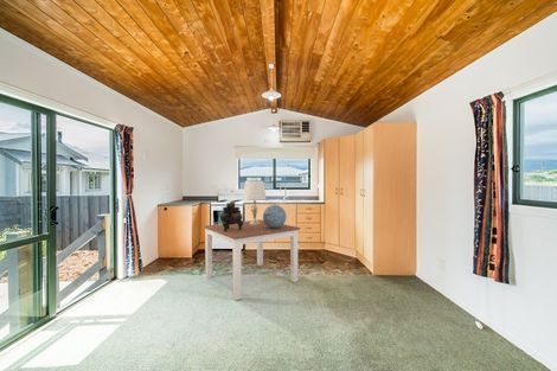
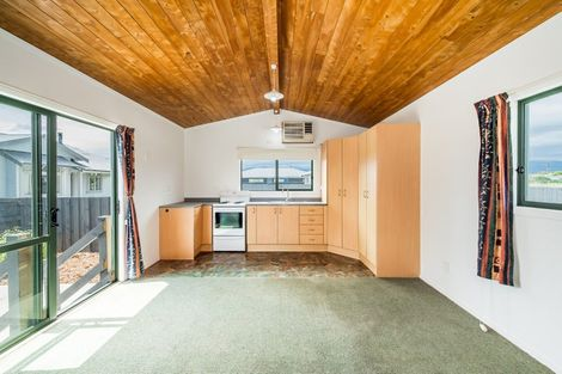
- decorative globe [262,204,288,229]
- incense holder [219,200,244,231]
- lamp [242,180,267,225]
- dining table [201,219,301,301]
